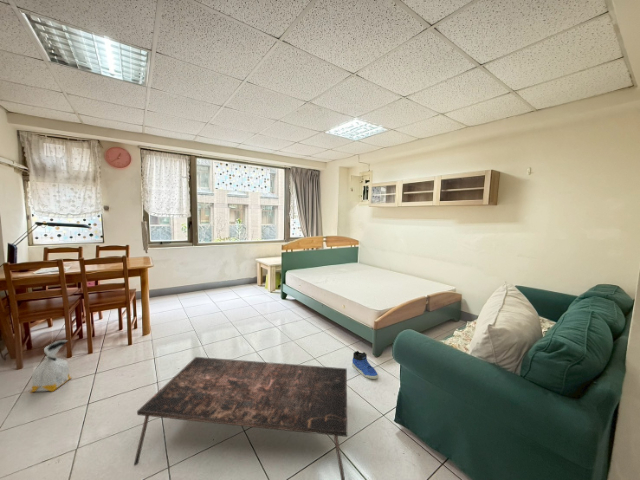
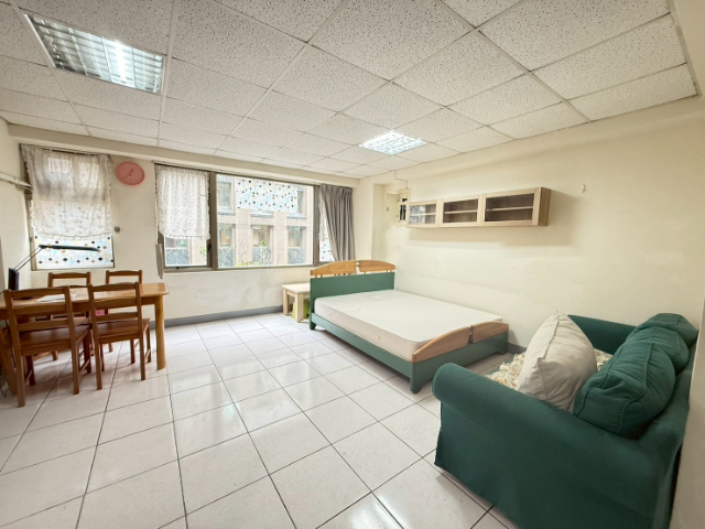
- bag [30,339,72,393]
- sneaker [351,350,379,380]
- coffee table [133,356,348,480]
